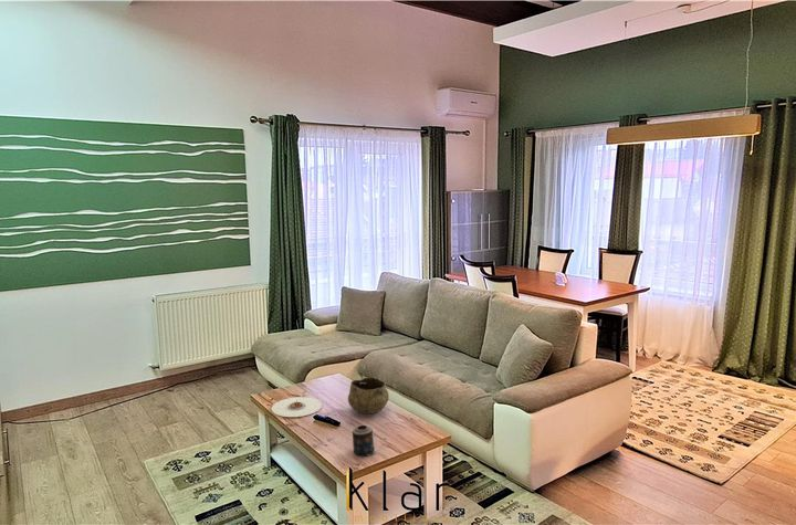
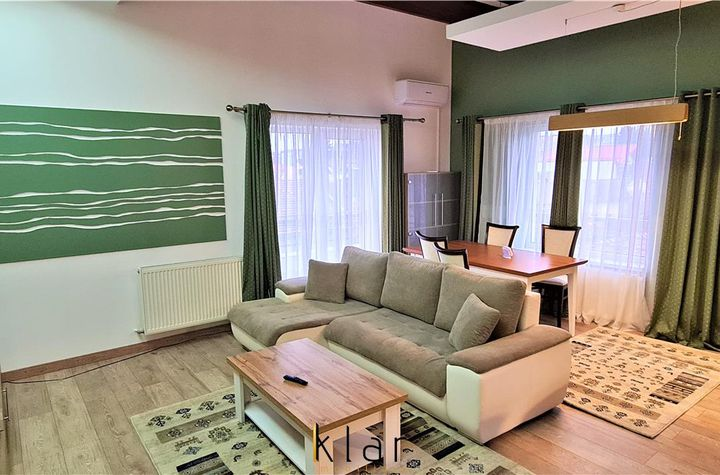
- candle [352,424,377,458]
- plate [271,396,323,418]
- decorative bowl [347,377,390,414]
